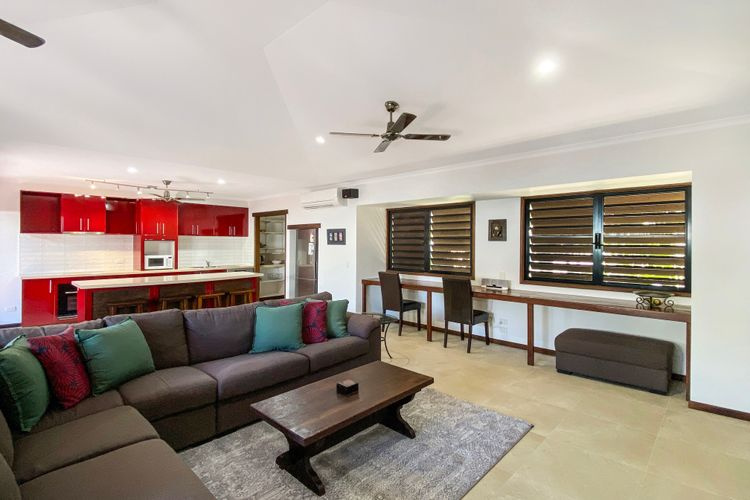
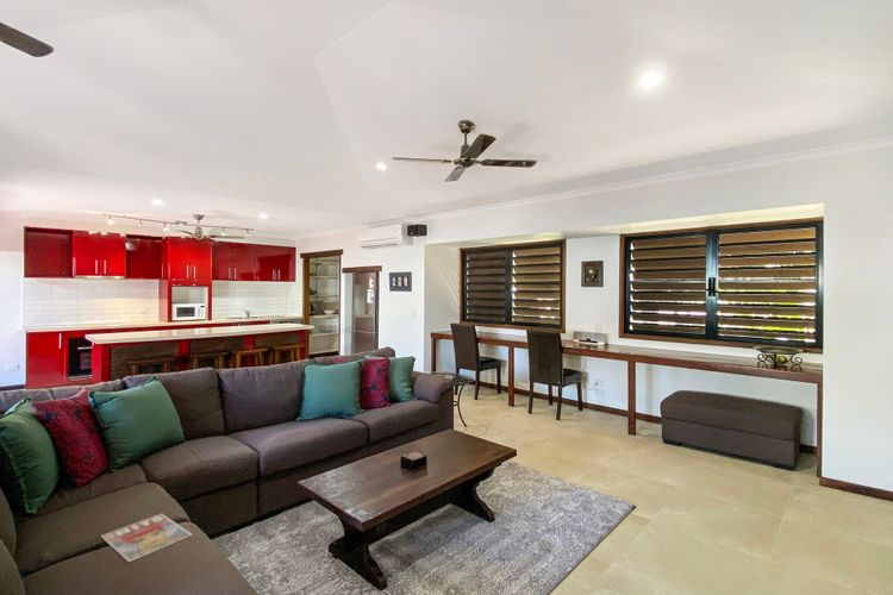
+ magazine [99,513,194,563]
